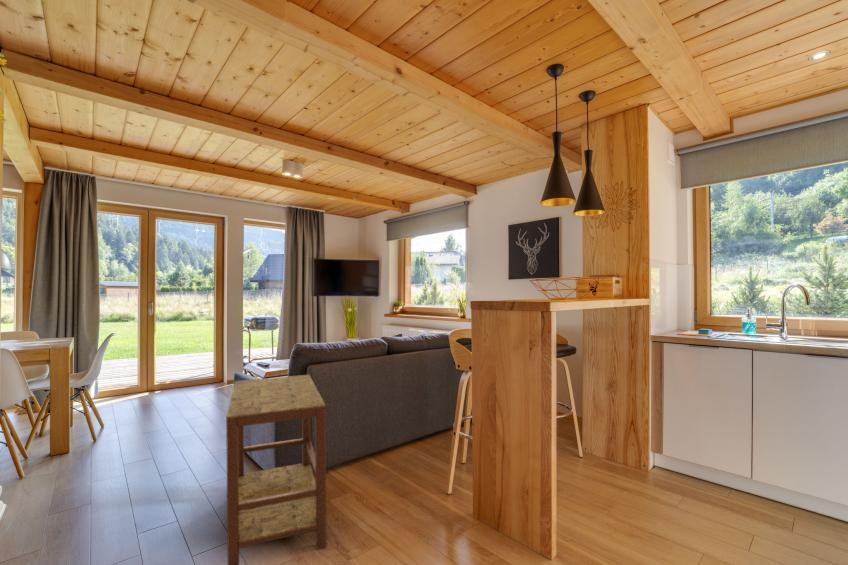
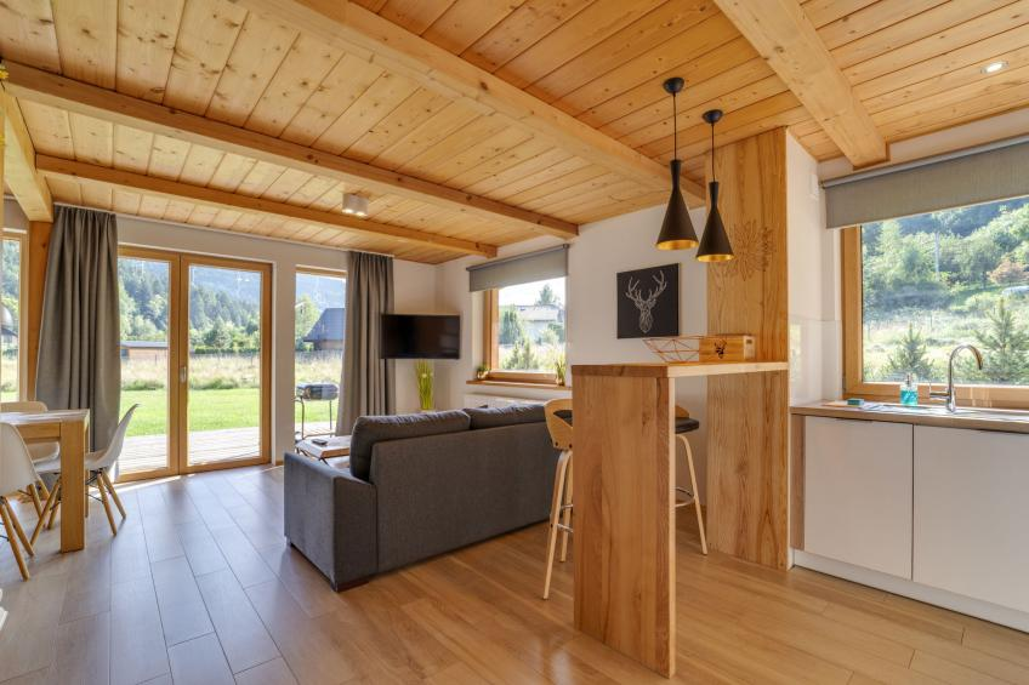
- side table [225,374,328,565]
